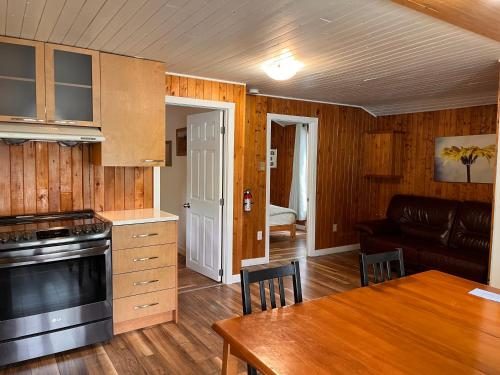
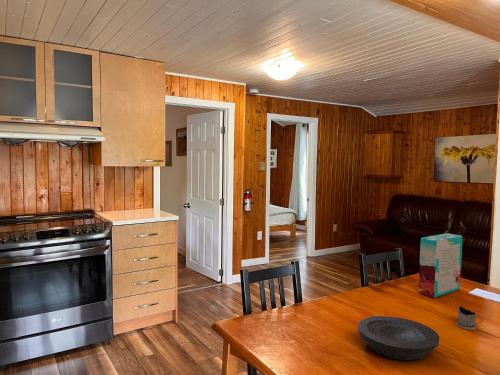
+ tea glass holder [455,305,484,331]
+ cereal box [417,232,463,299]
+ plate [357,315,441,361]
